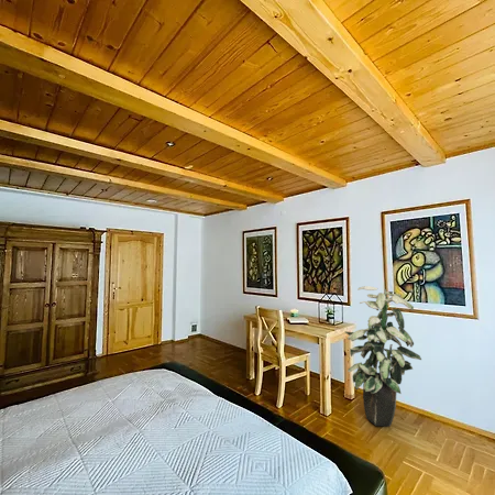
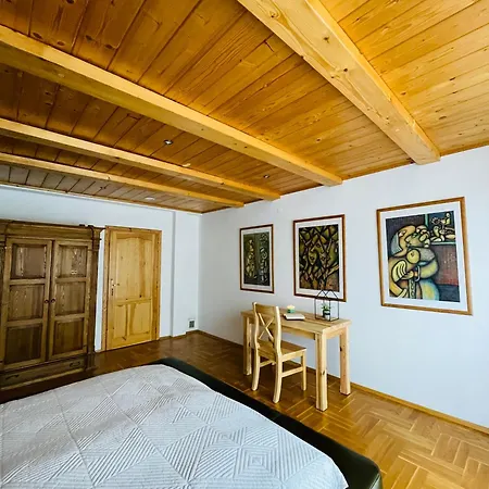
- indoor plant [344,285,422,427]
